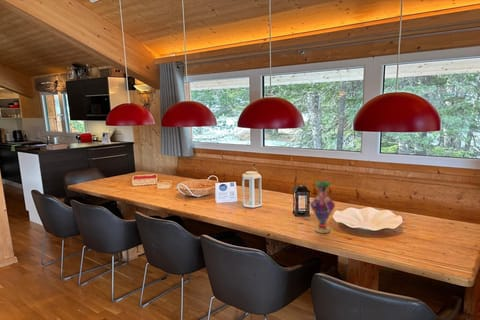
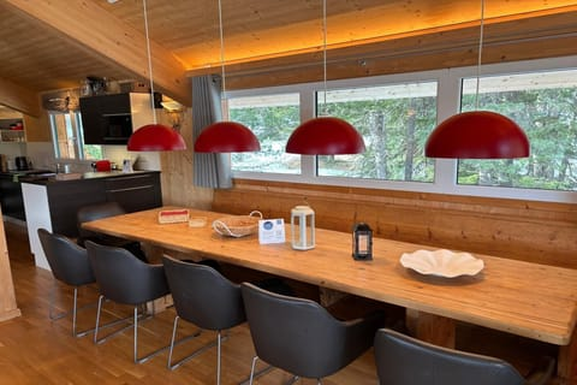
- vase [309,180,336,234]
